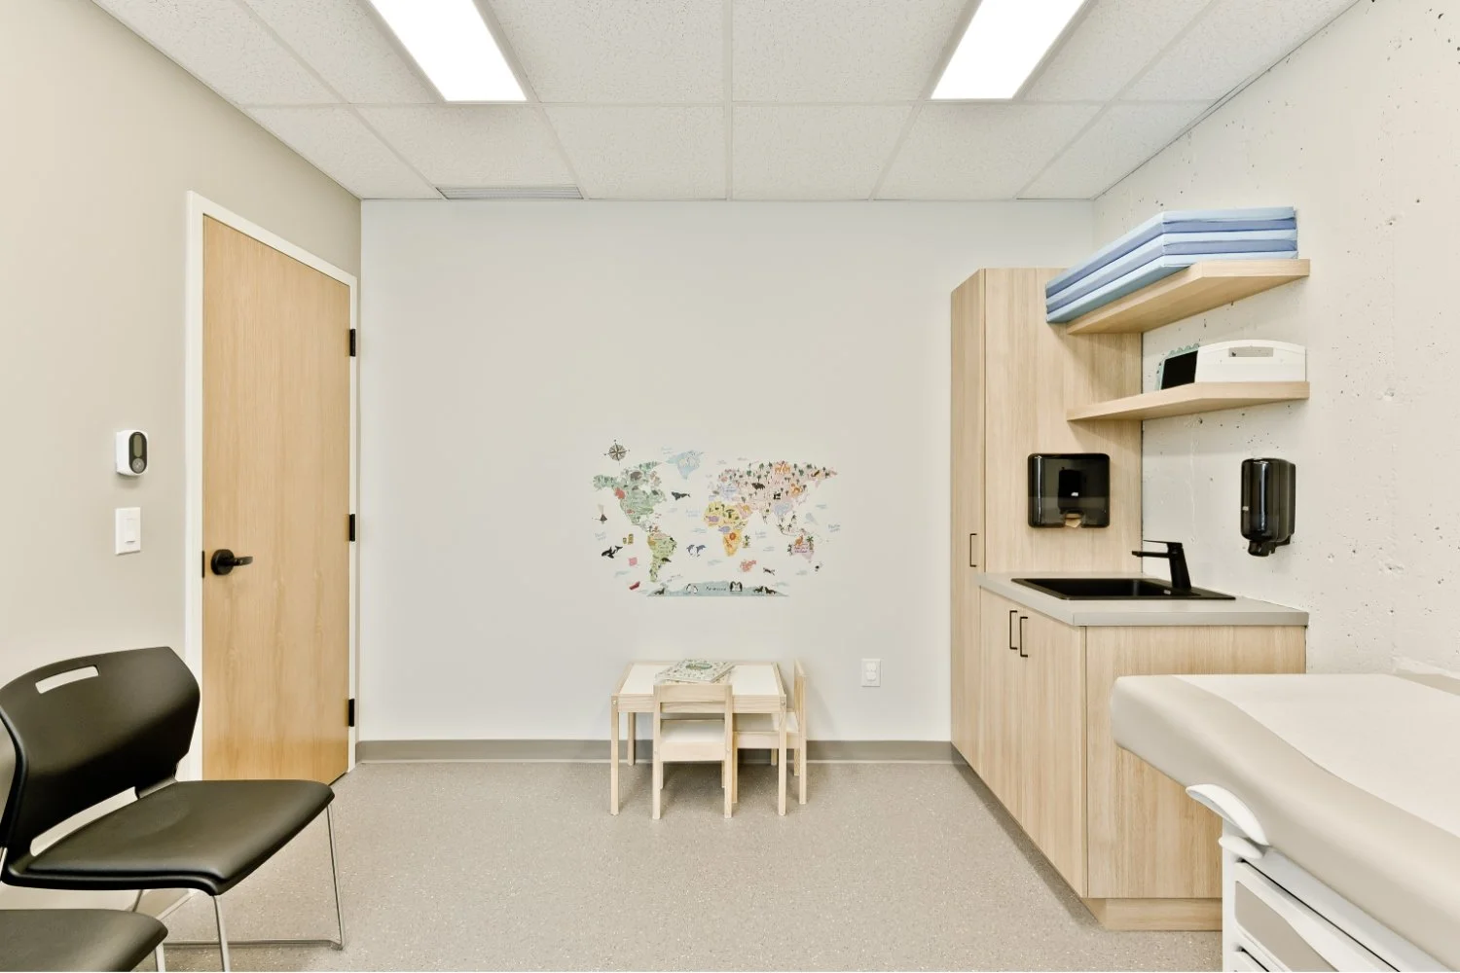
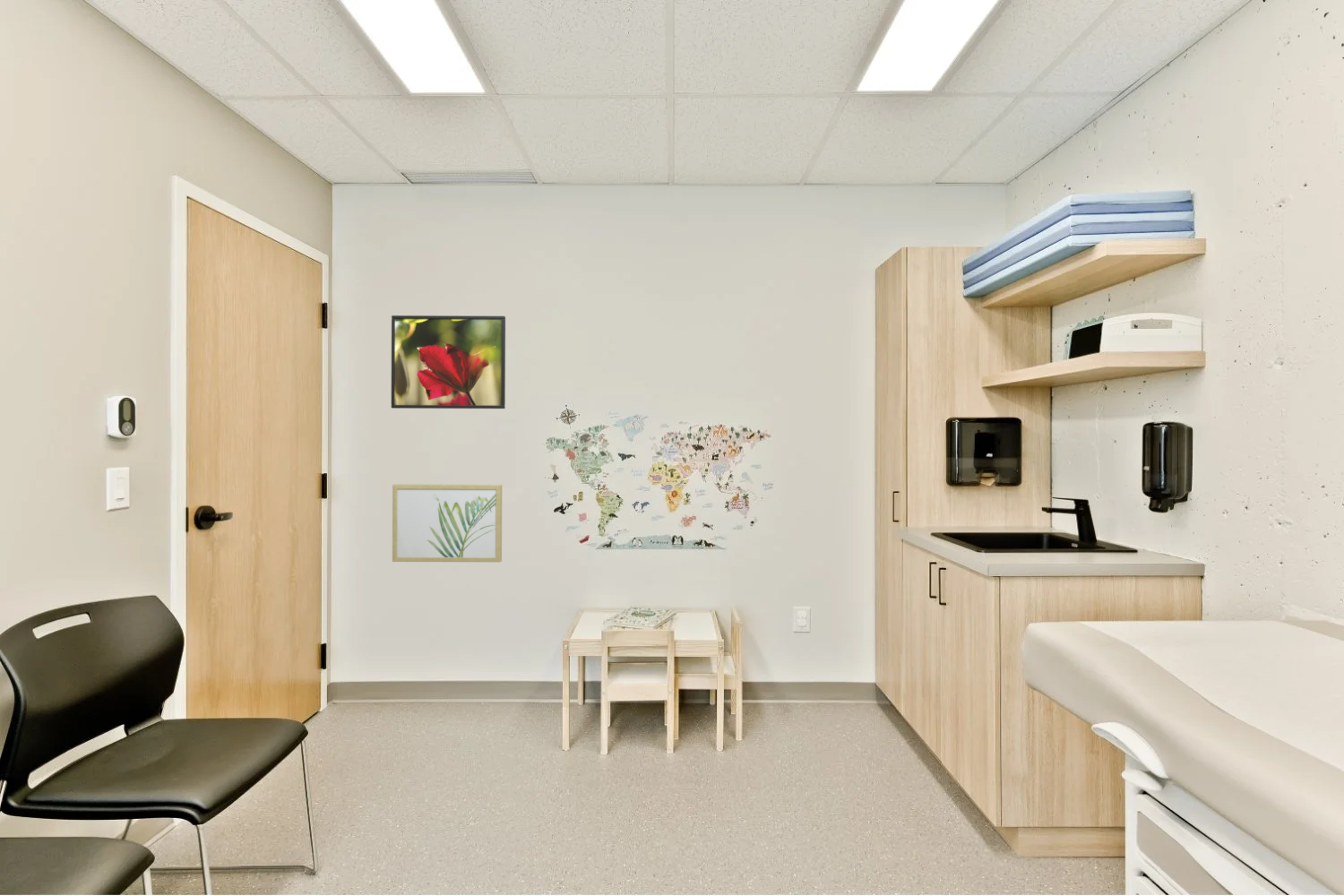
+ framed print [391,314,506,409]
+ wall art [392,484,503,563]
